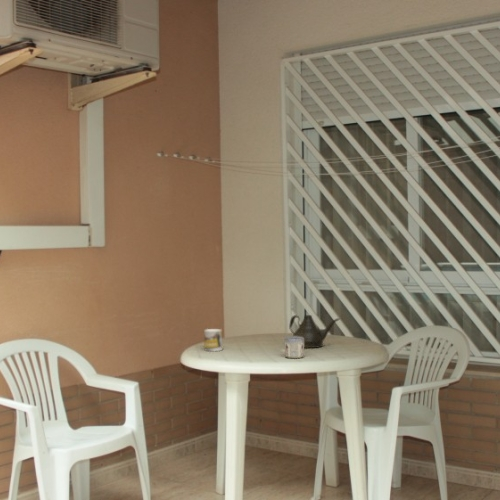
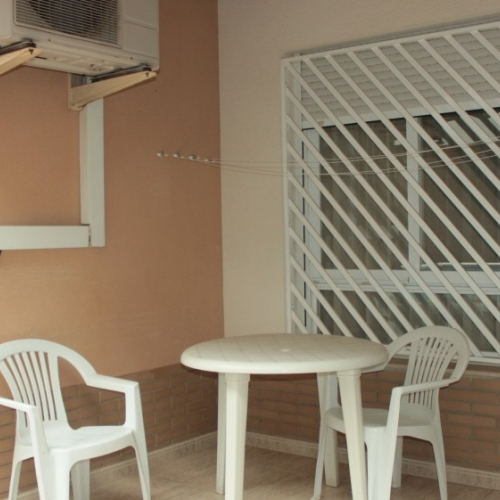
- mug [284,335,305,359]
- teapot [288,314,341,349]
- mug [203,328,223,352]
